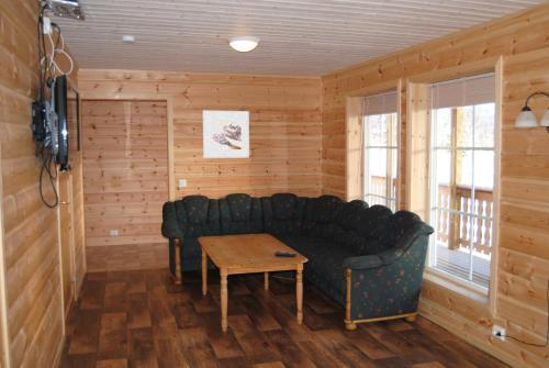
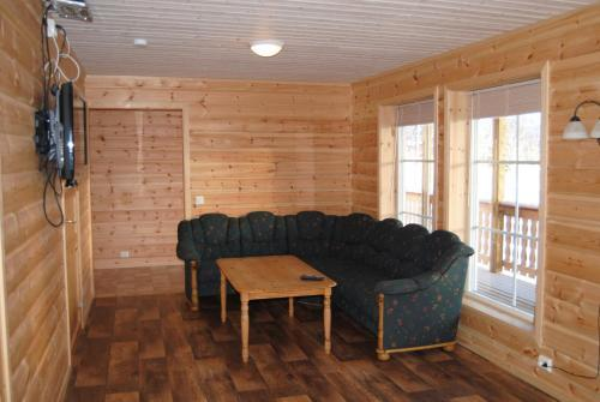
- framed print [202,110,250,159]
